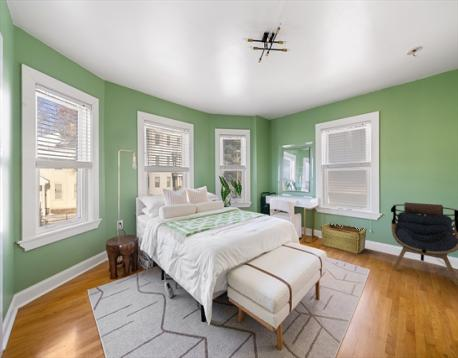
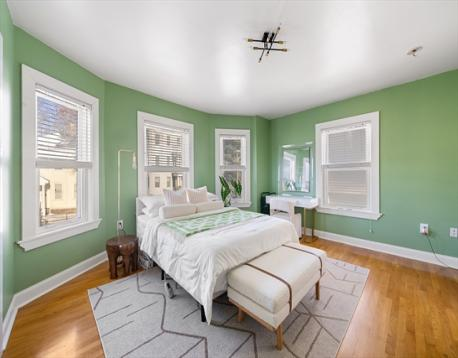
- hamper [320,222,368,255]
- armchair [390,202,458,286]
